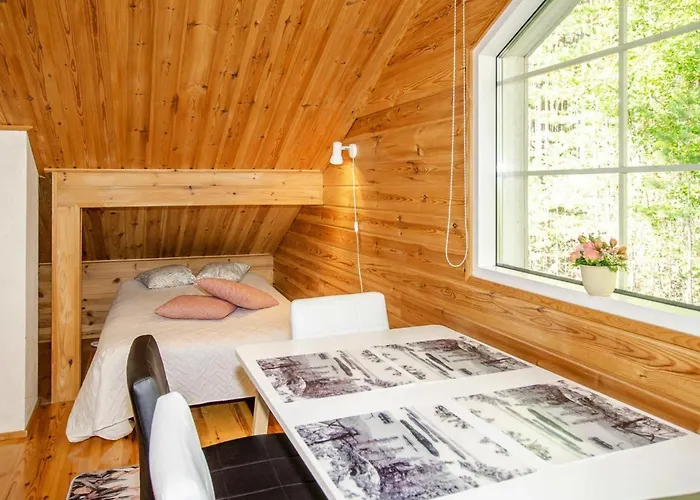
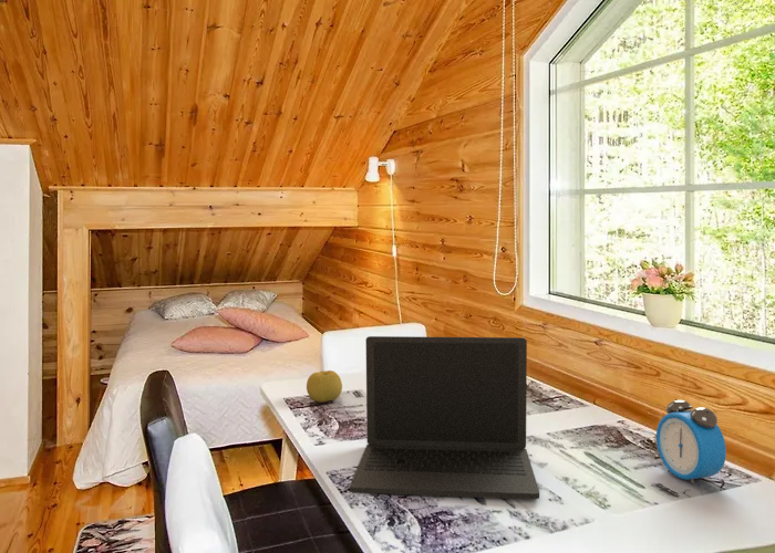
+ alarm clock [655,398,727,486]
+ laptop [349,335,540,500]
+ fruit [306,369,343,404]
